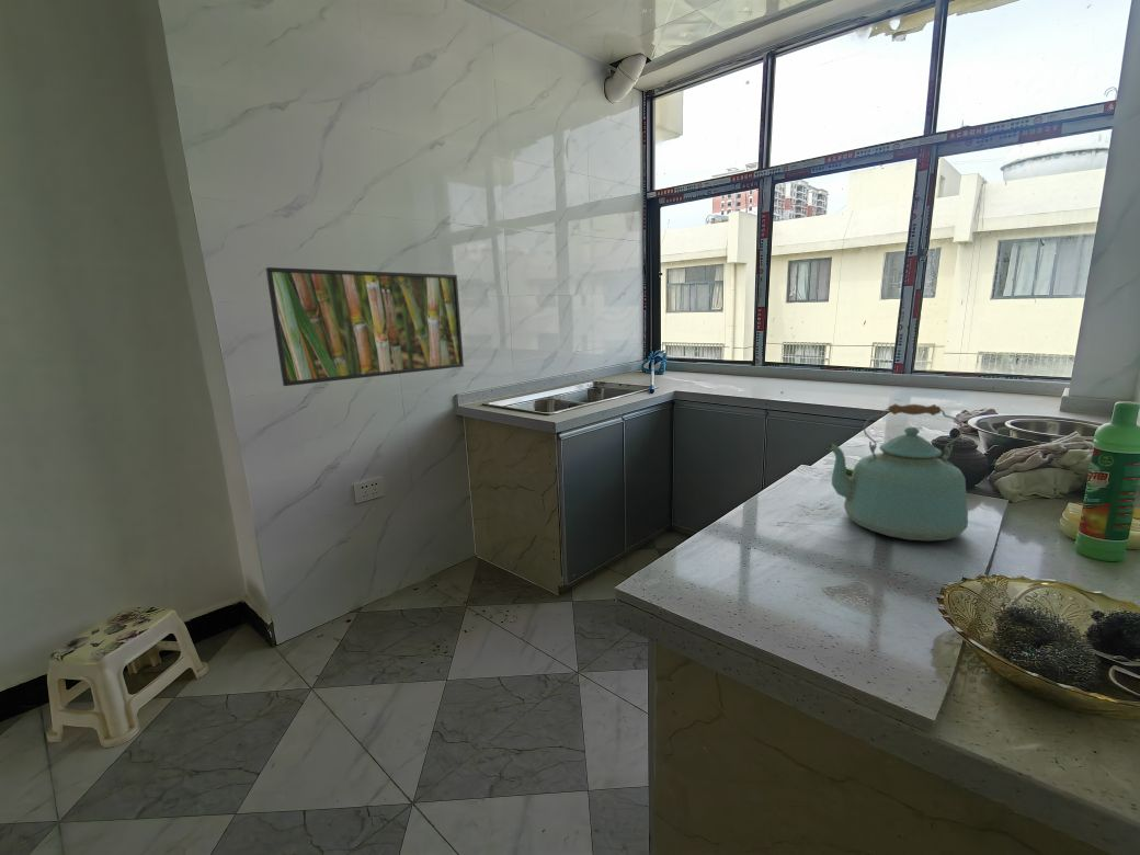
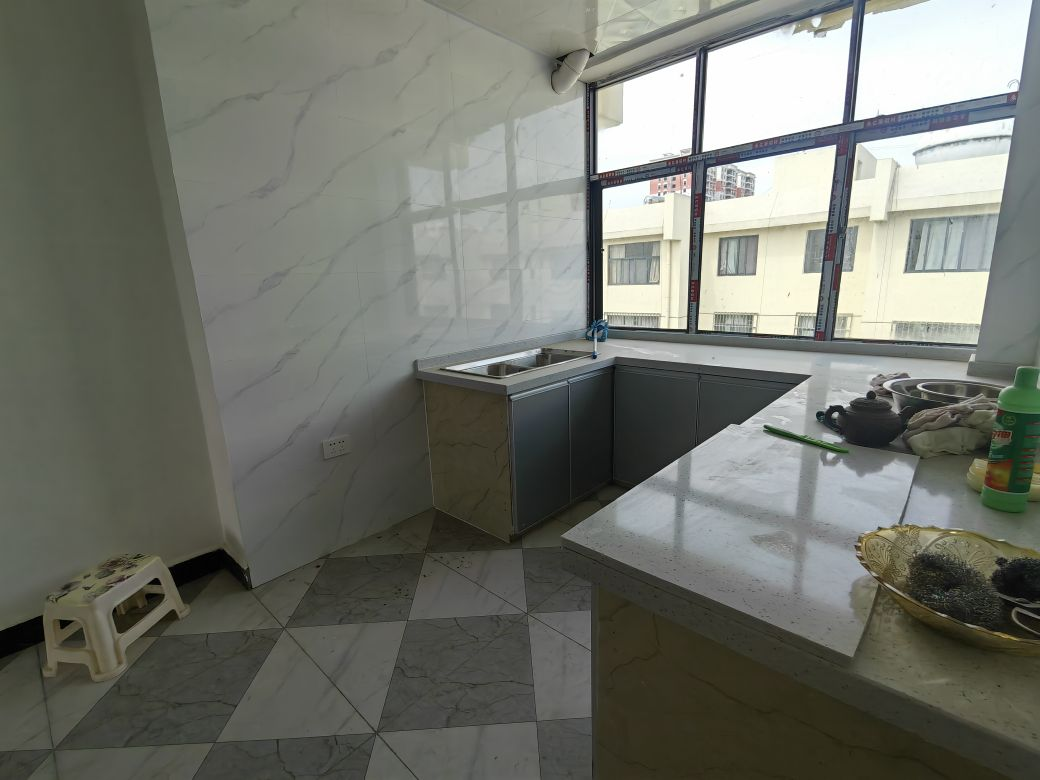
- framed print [265,266,465,387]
- kettle [825,403,969,542]
